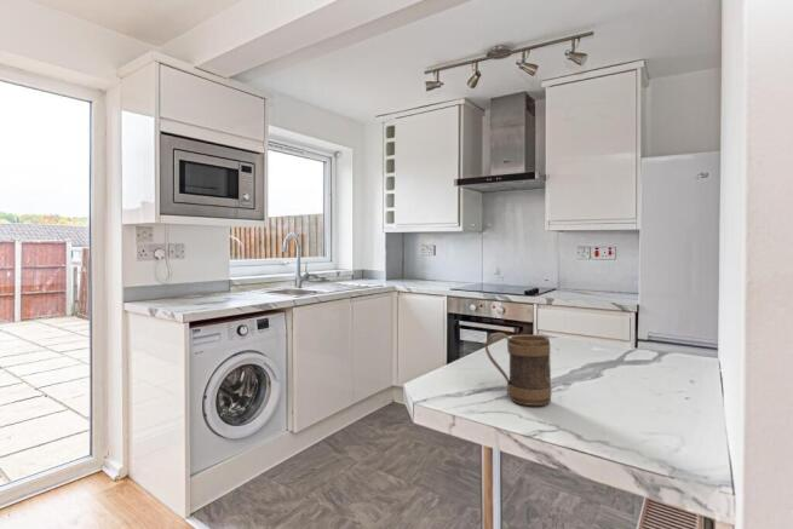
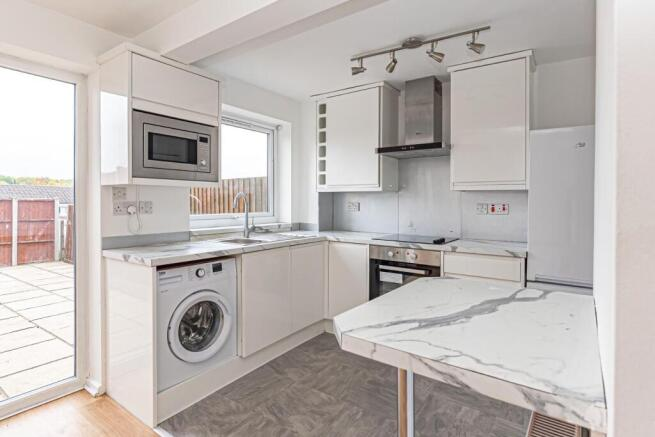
- mug [484,332,552,407]
